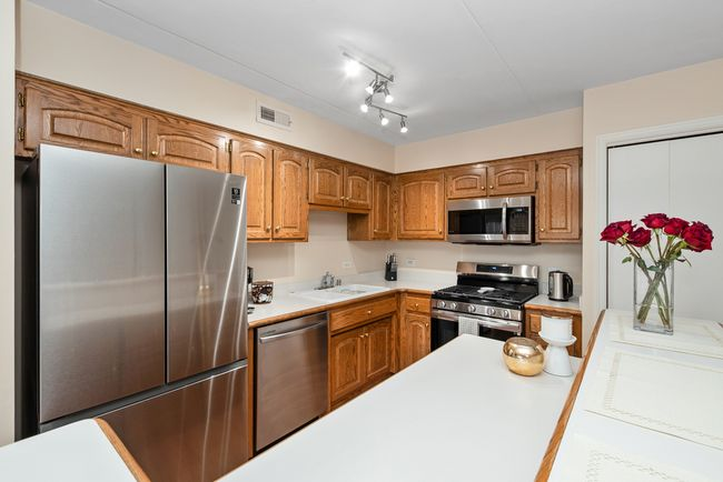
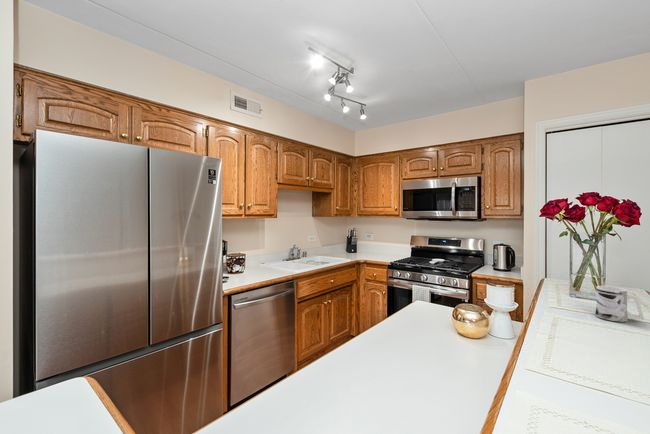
+ mug [594,285,645,323]
